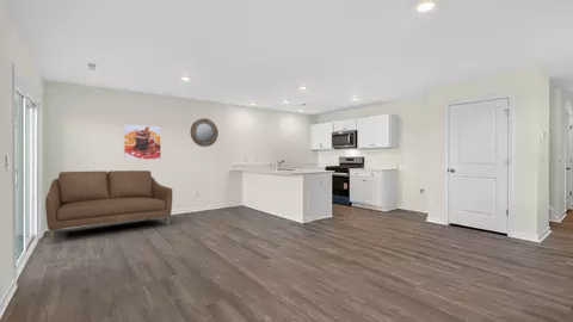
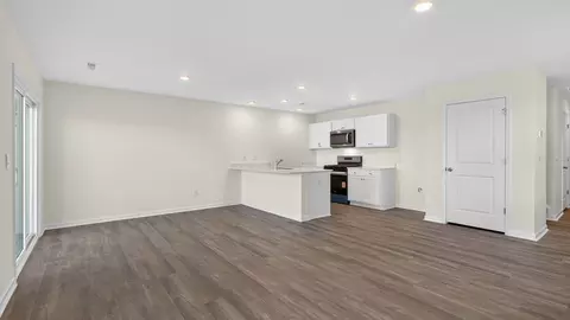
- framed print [123,123,162,161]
- sofa [44,169,173,243]
- home mirror [190,117,220,148]
